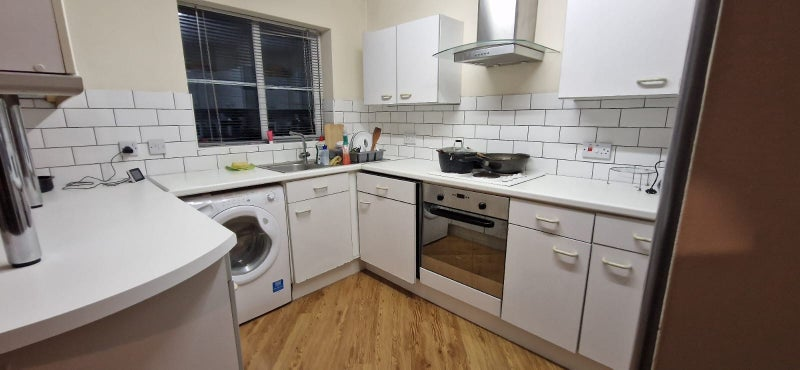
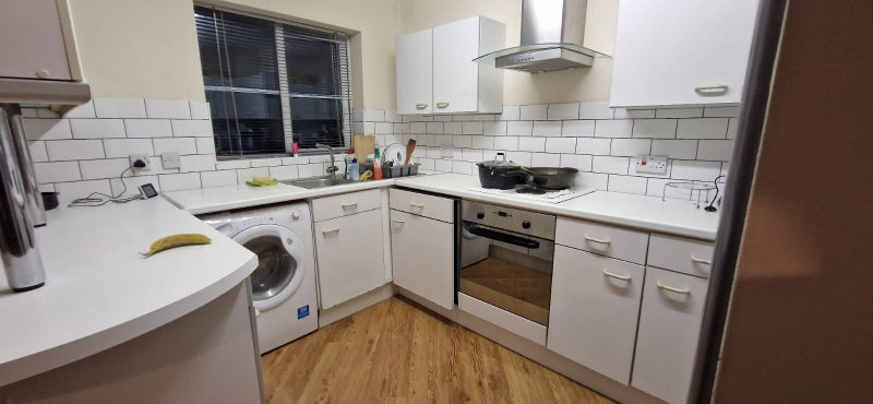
+ banana [137,233,212,257]
